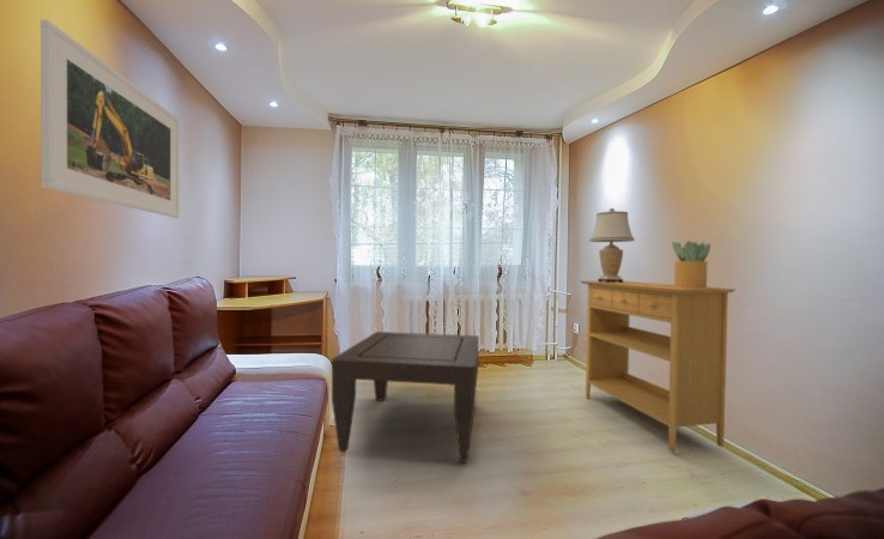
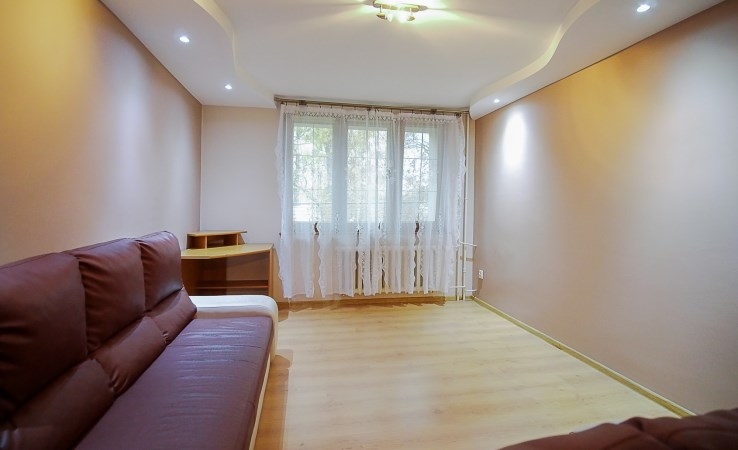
- potted plant [671,240,712,289]
- table lamp [588,207,636,283]
- console table [580,280,737,454]
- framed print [40,18,181,219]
- coffee table [331,331,480,462]
